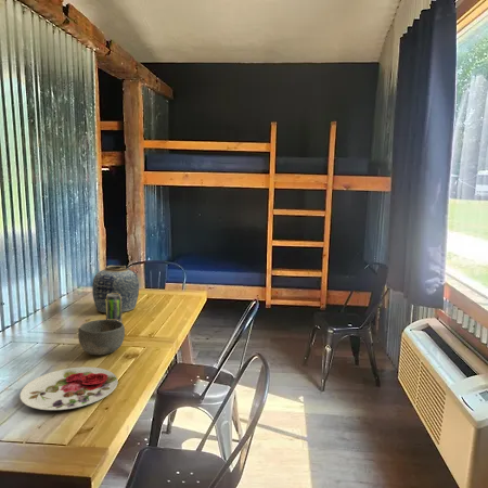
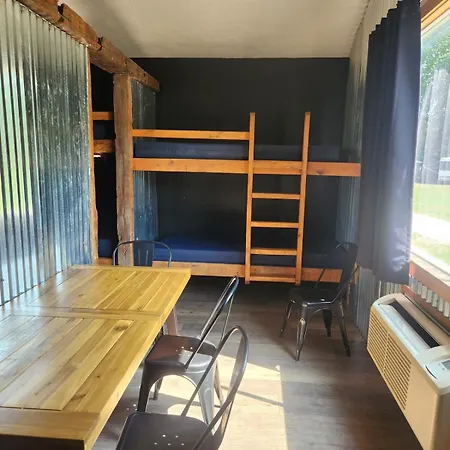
- bowl [77,318,126,356]
- plate [20,365,118,411]
- vase [91,265,140,313]
- beverage can [105,293,124,323]
